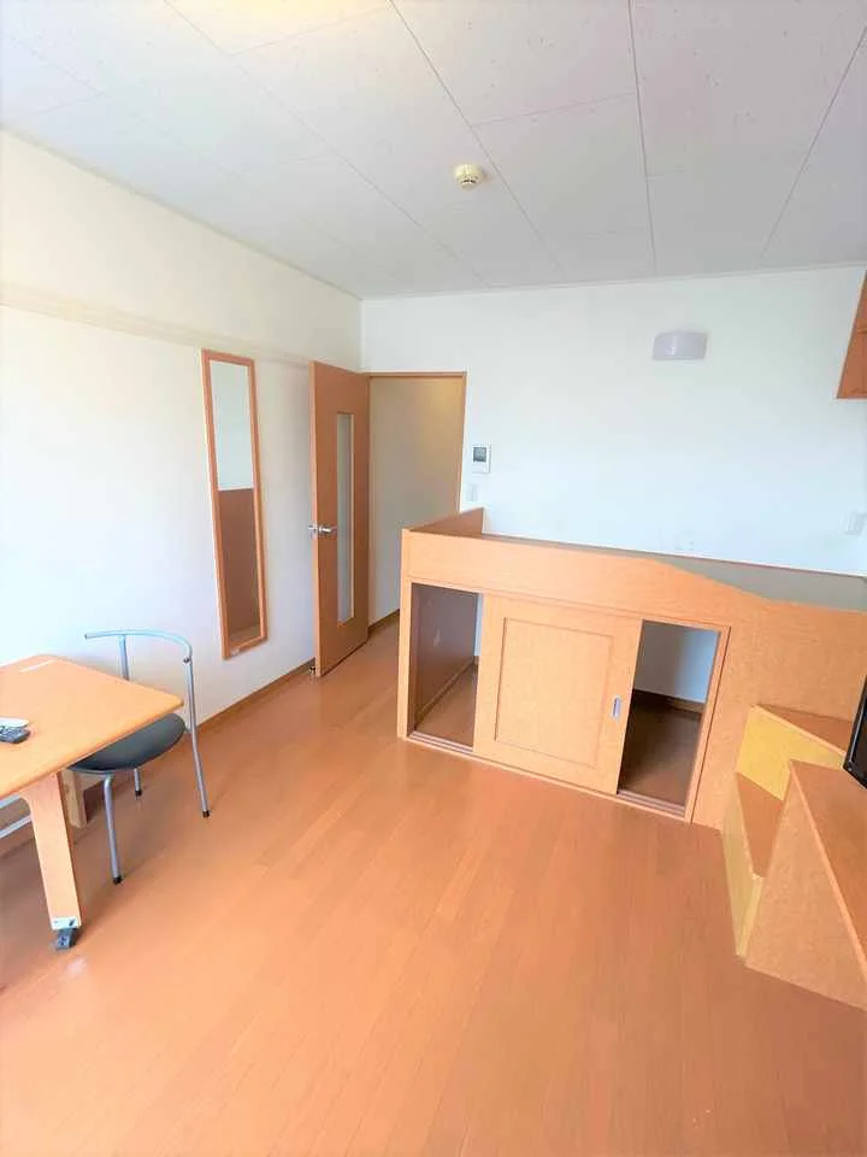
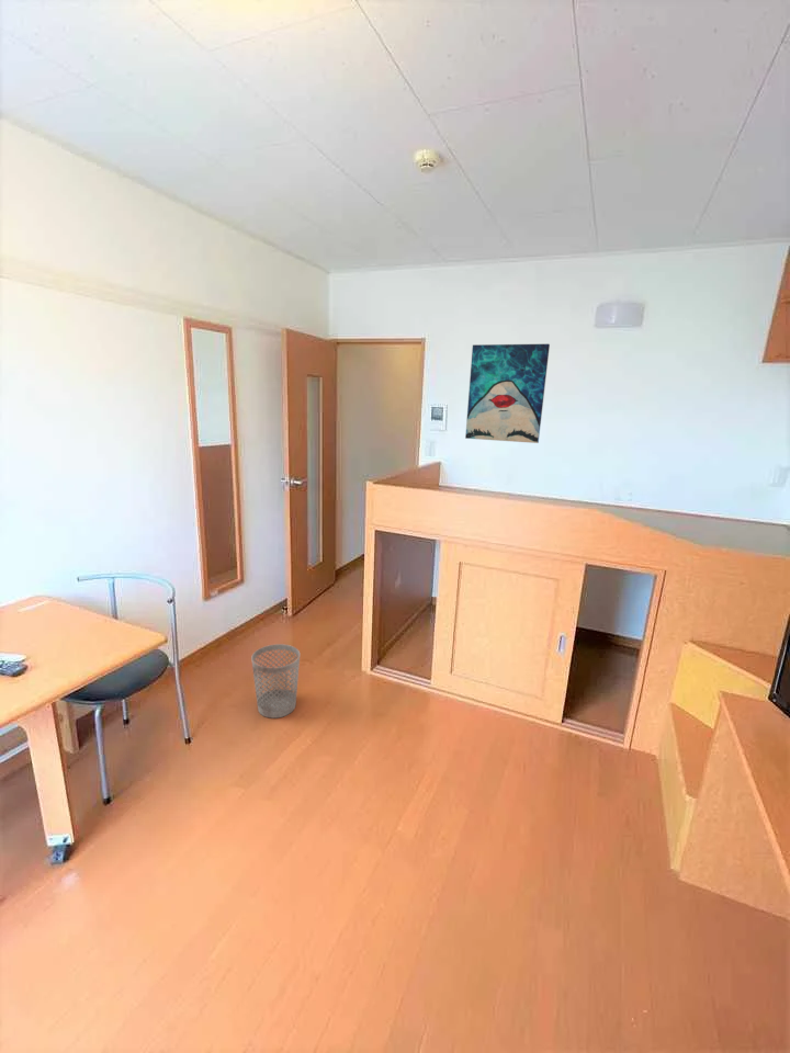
+ wall art [464,343,551,444]
+ wastebasket [250,643,301,720]
